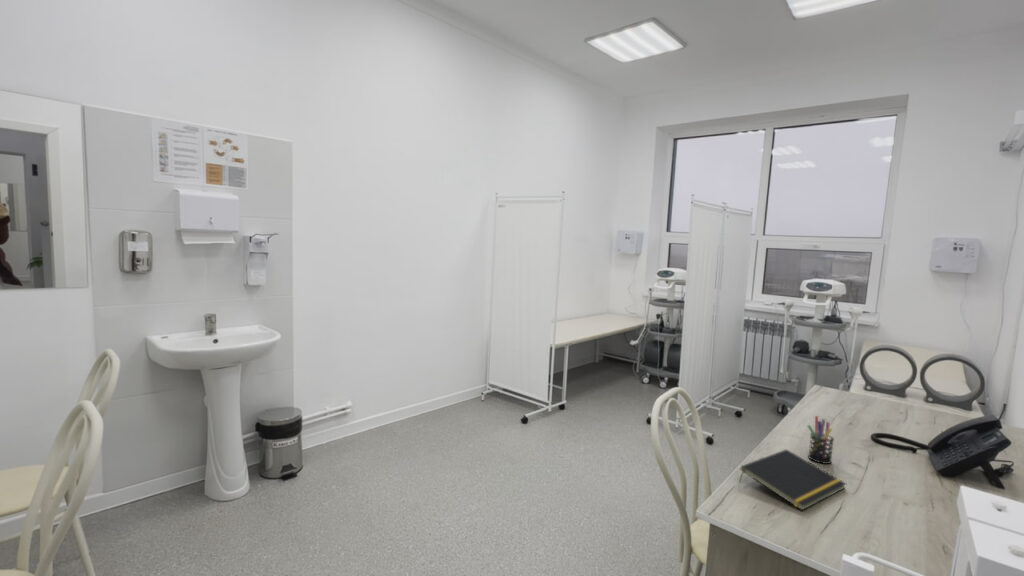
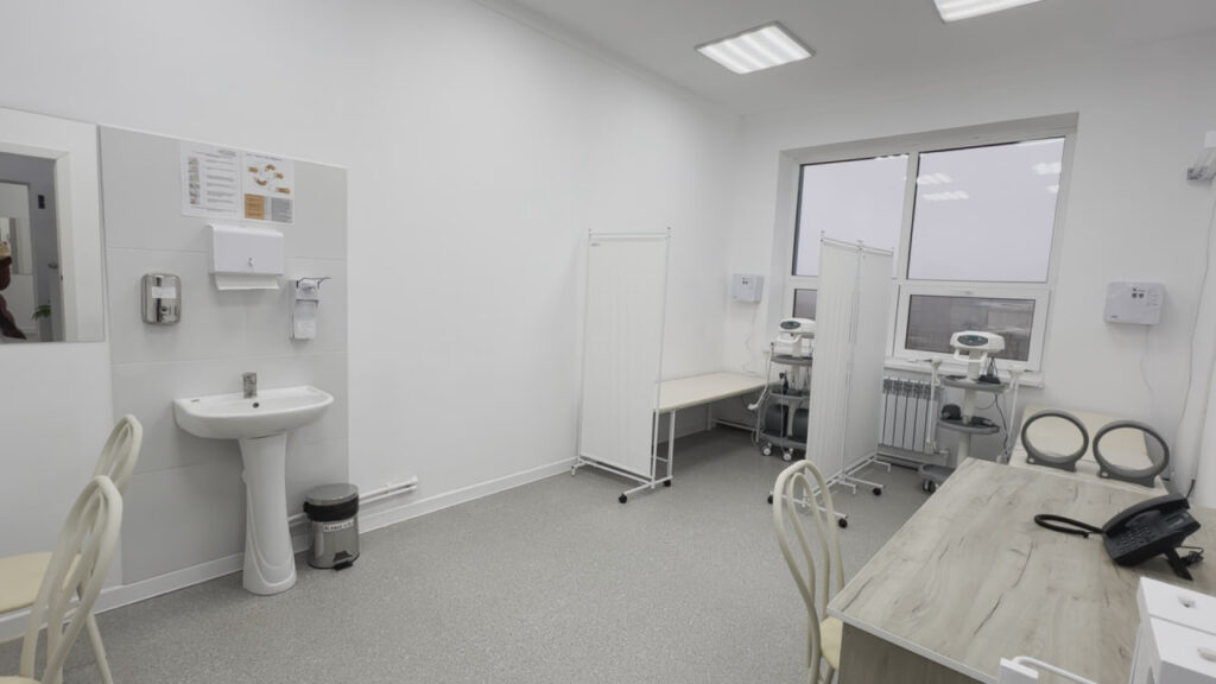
- pen holder [807,415,835,465]
- notepad [738,448,847,511]
